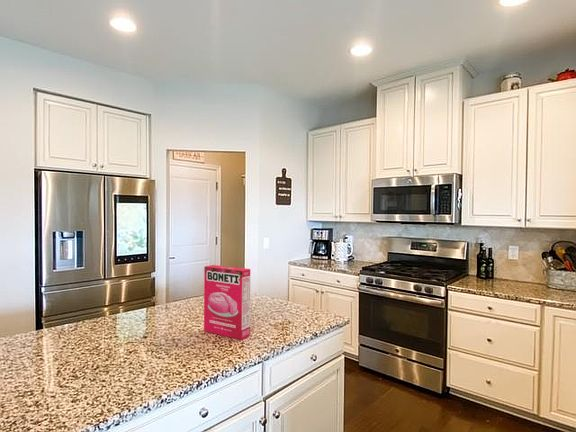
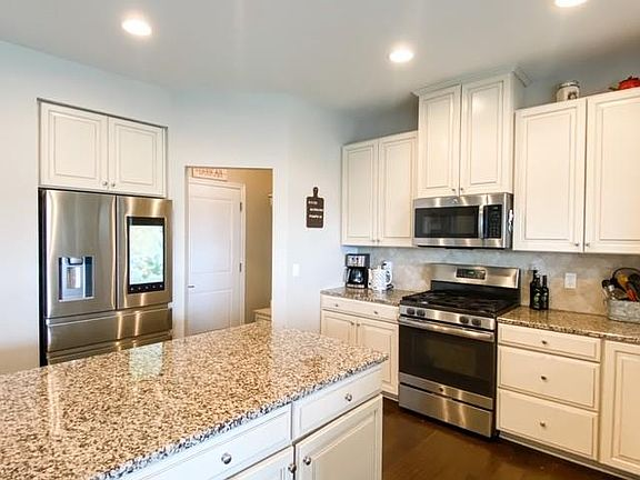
- cereal box [203,264,251,341]
